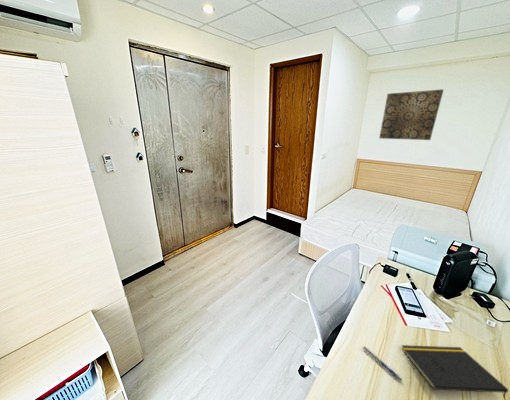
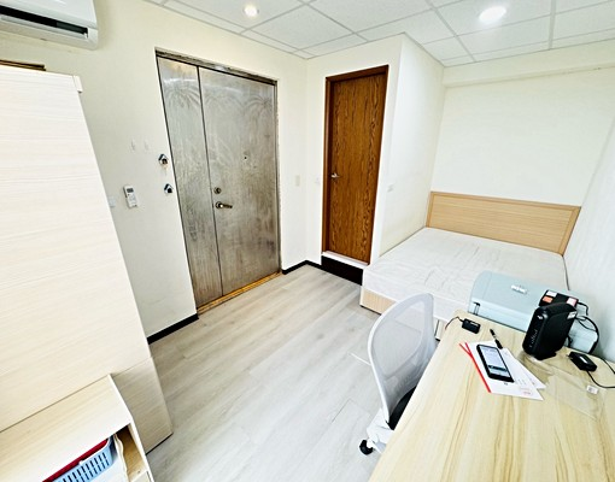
- wall art [378,88,445,141]
- pen [363,345,403,382]
- notepad [401,344,509,399]
